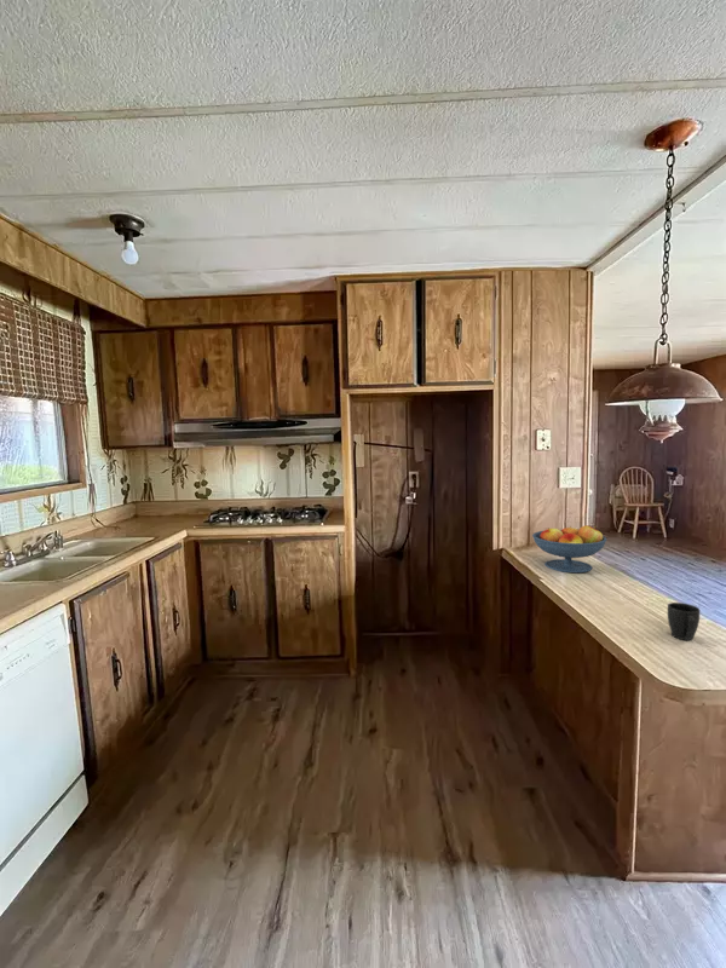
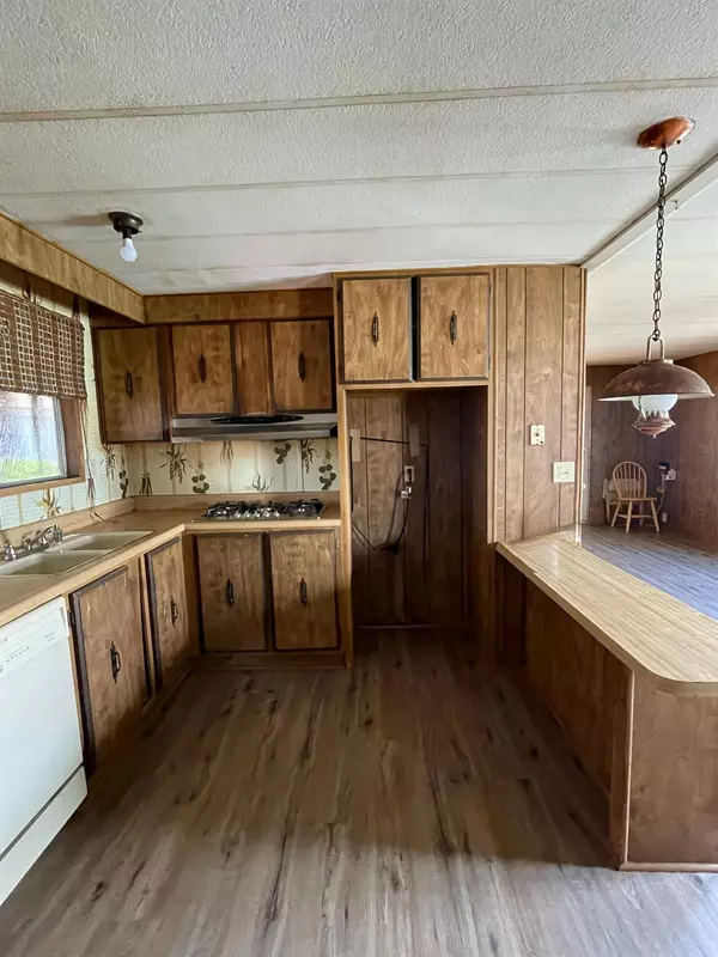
- mug [667,601,701,641]
- fruit bowl [531,524,607,574]
